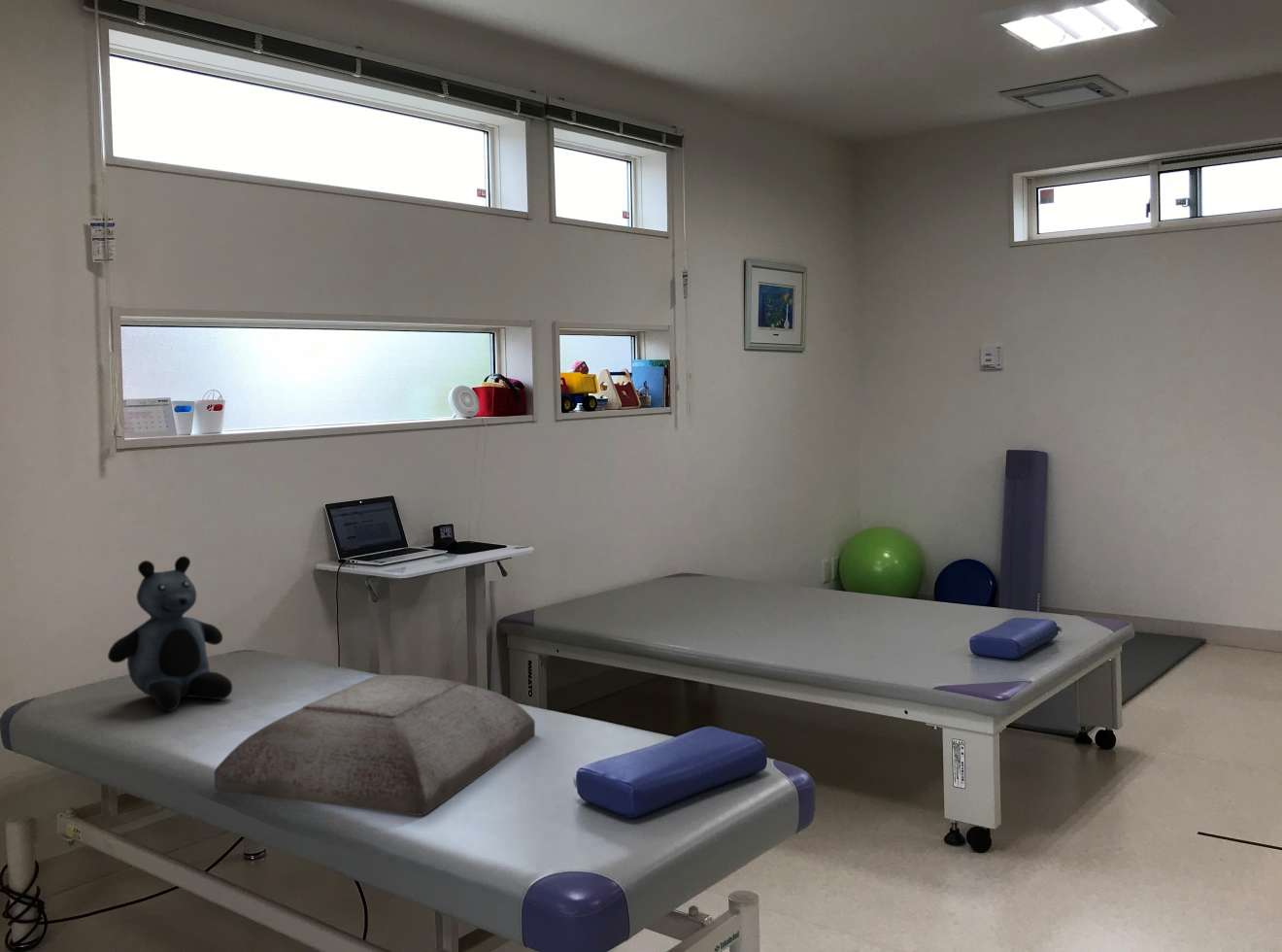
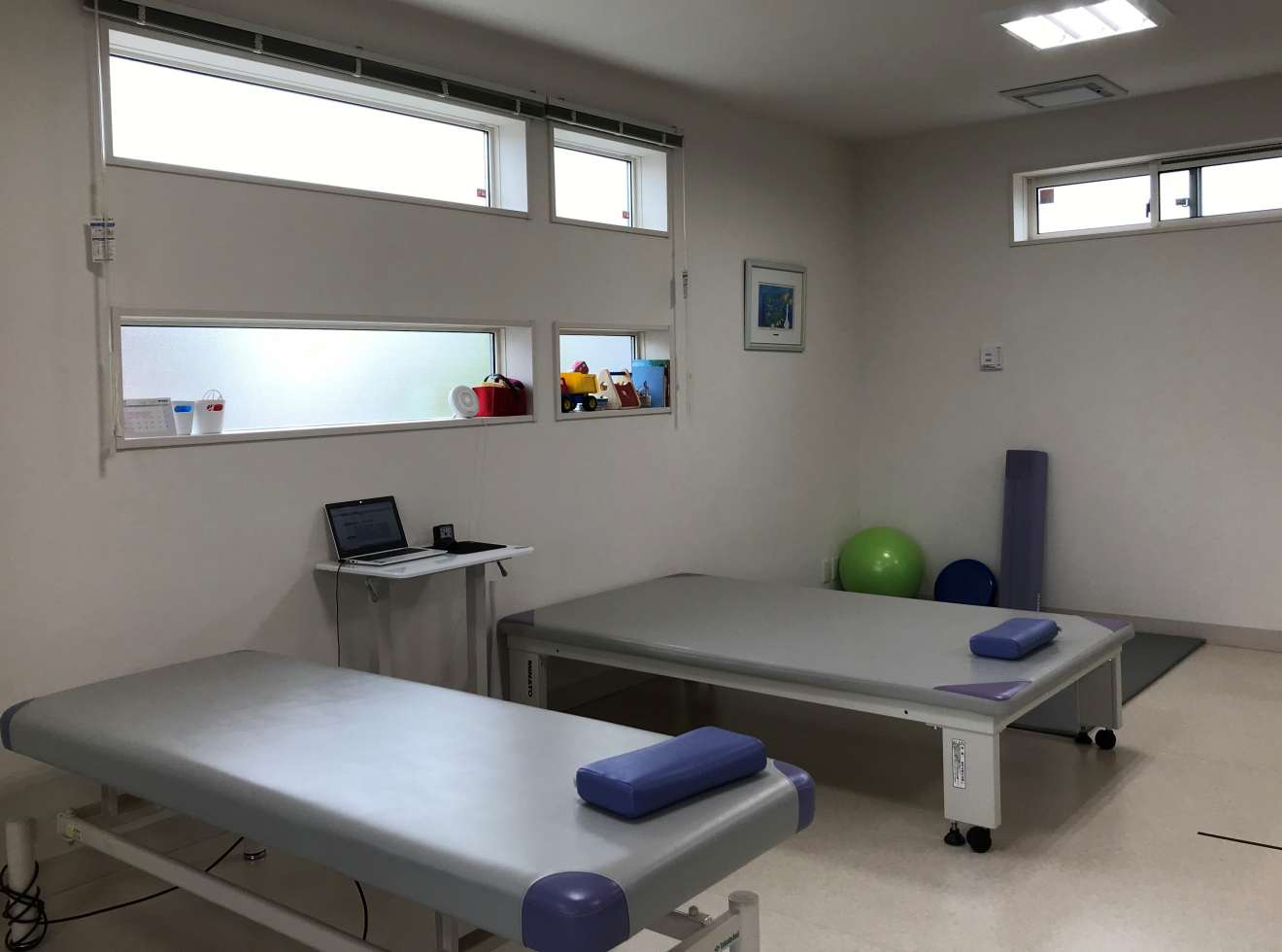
- cushion [214,674,536,817]
- teddy bear [107,555,233,712]
